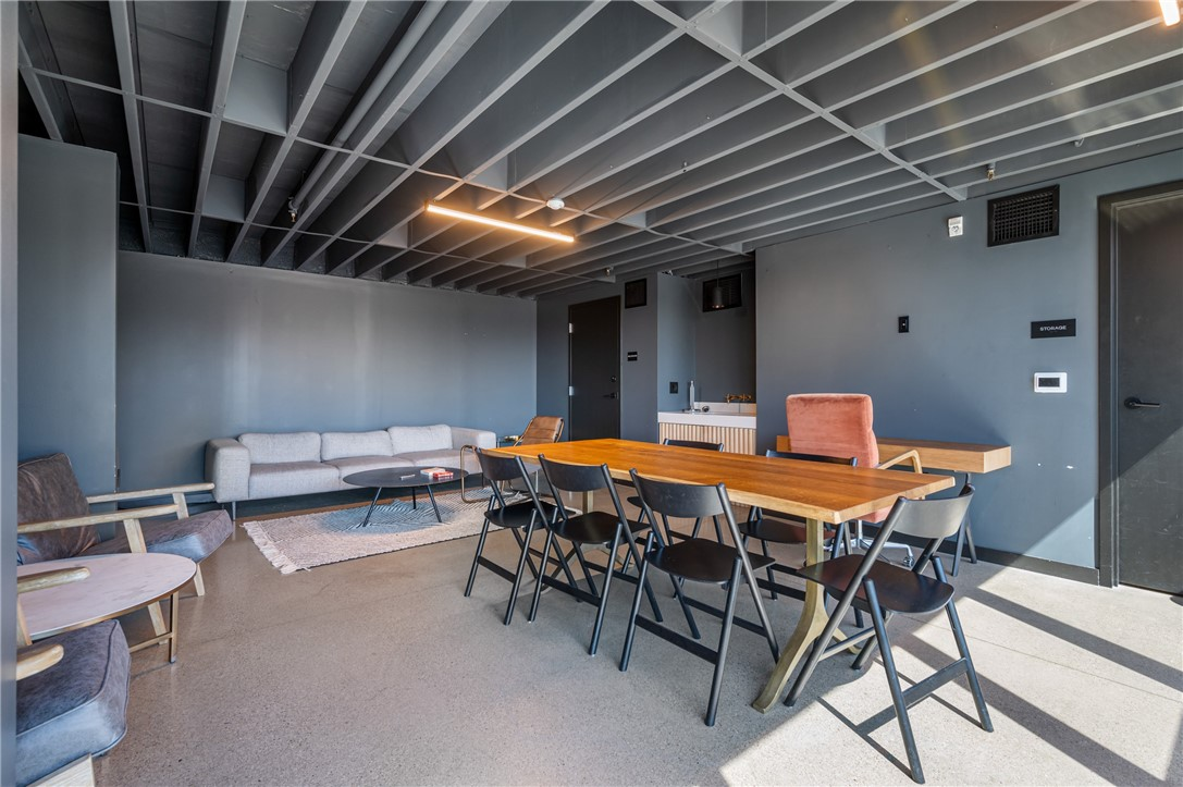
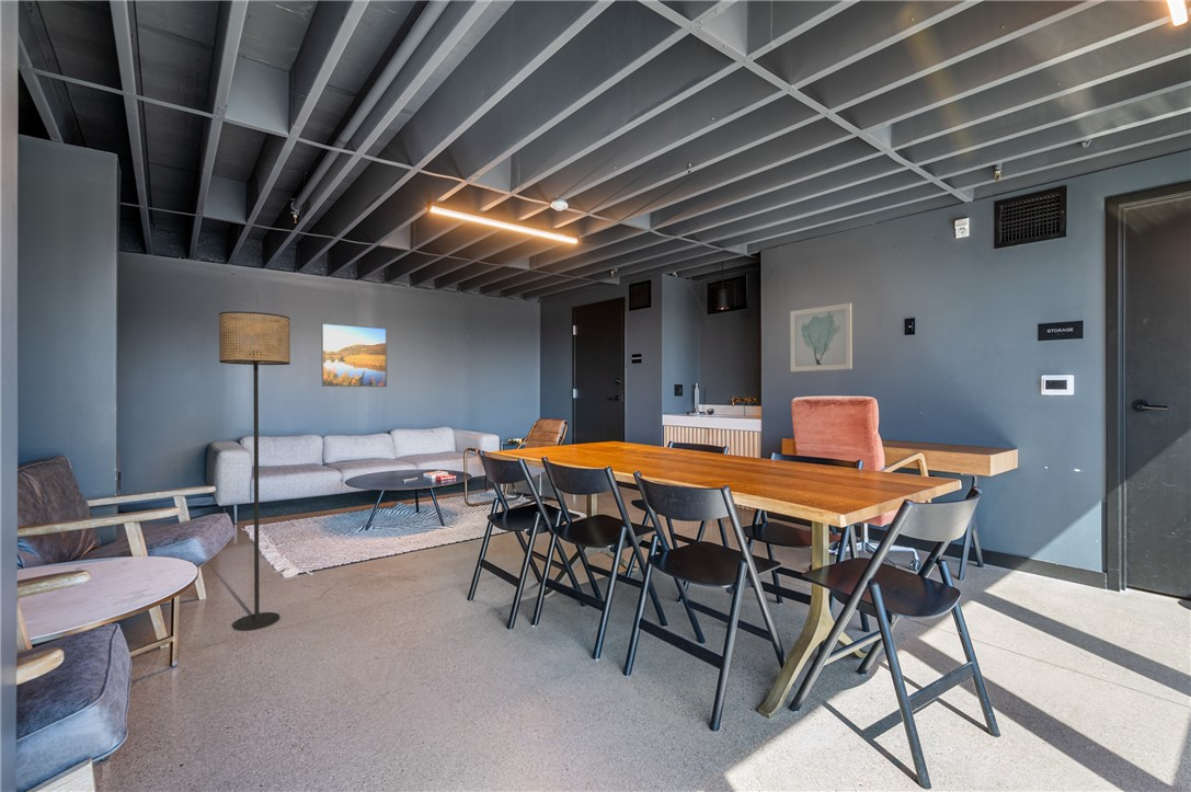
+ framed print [321,322,388,388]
+ wall art [789,302,852,372]
+ floor lamp [218,310,291,632]
